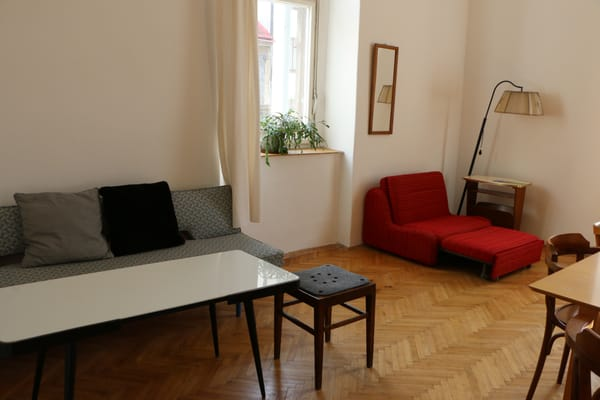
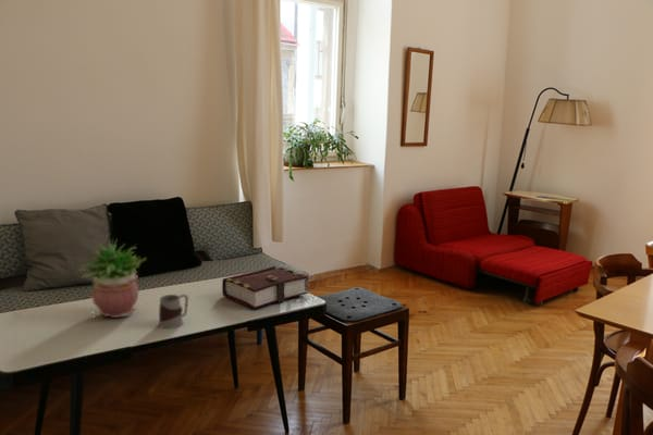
+ potted plant [77,237,147,319]
+ mug [158,294,189,330]
+ book [221,265,309,310]
